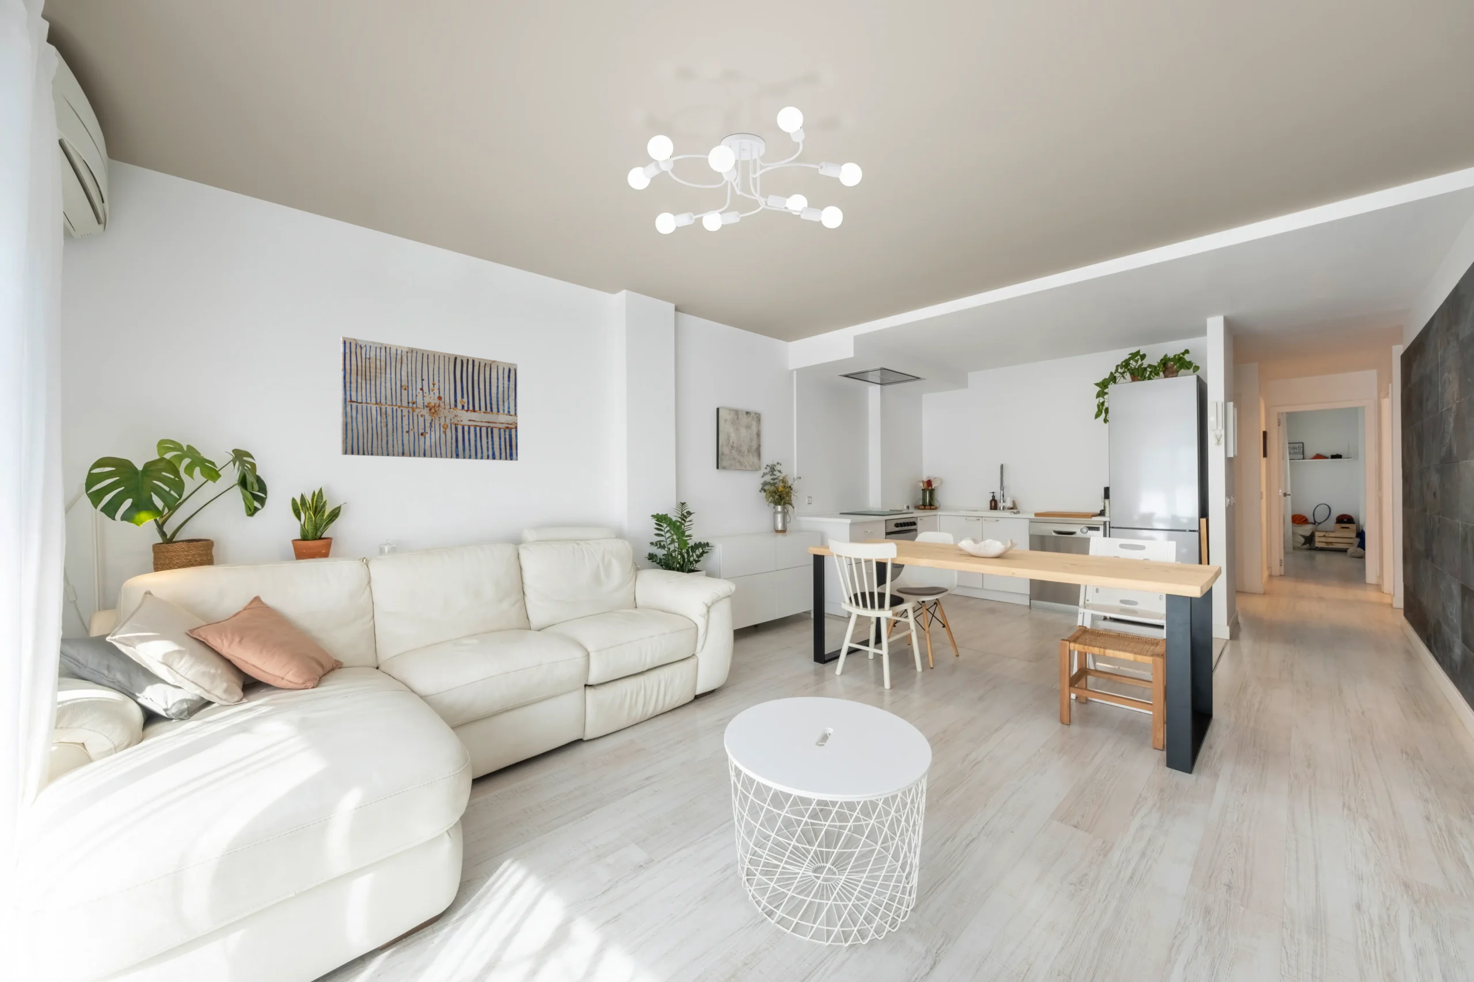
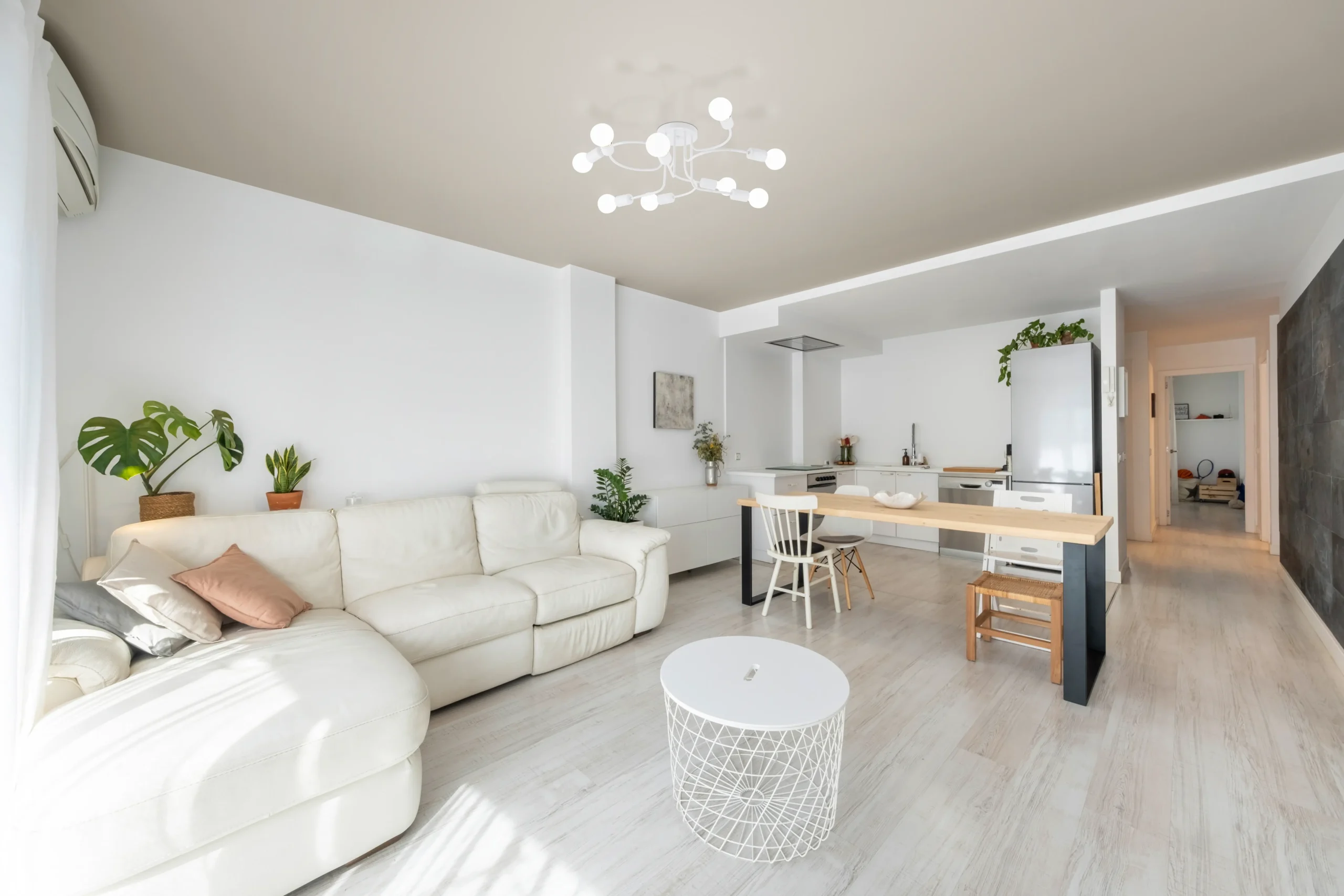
- wall art [340,336,518,461]
